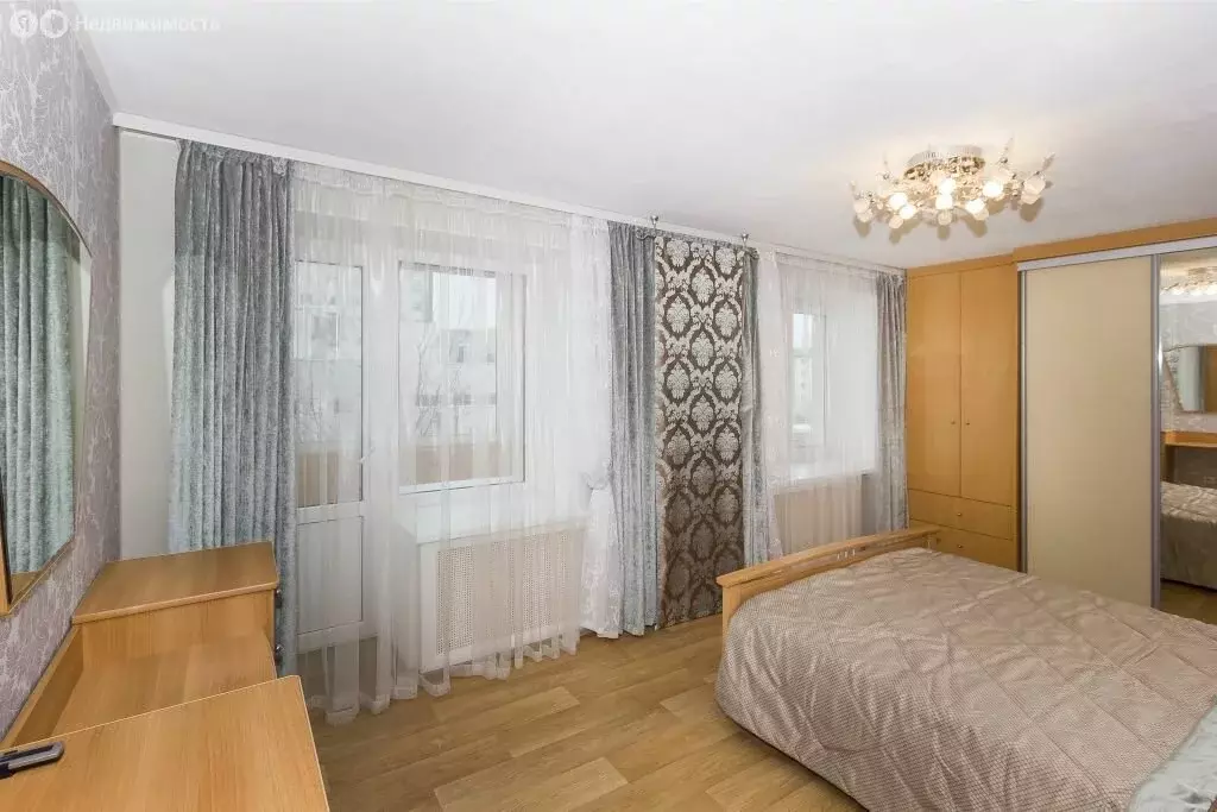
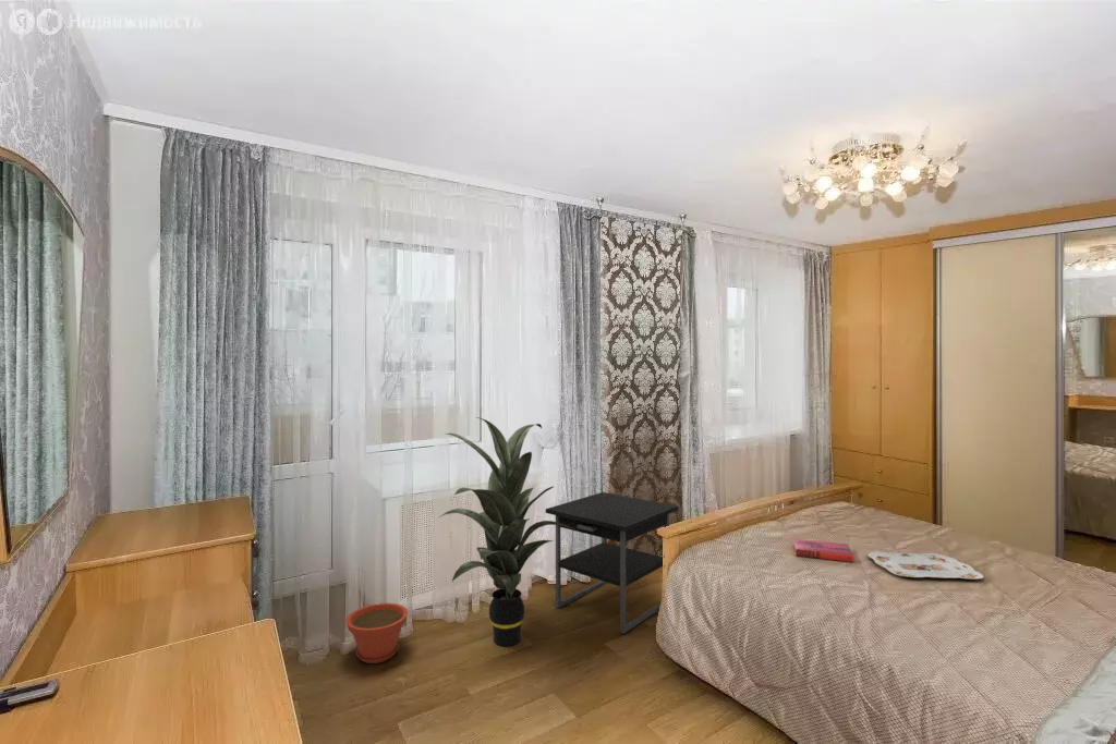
+ nightstand [545,491,680,634]
+ plant pot [345,602,409,664]
+ serving tray [868,551,984,581]
+ indoor plant [438,416,574,647]
+ hardback book [793,538,854,563]
